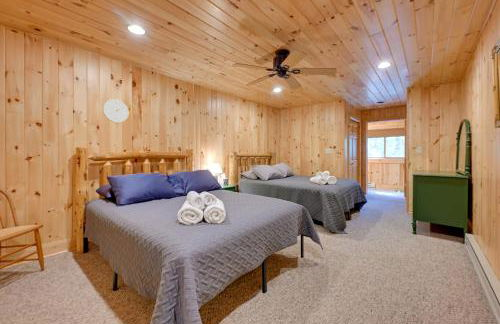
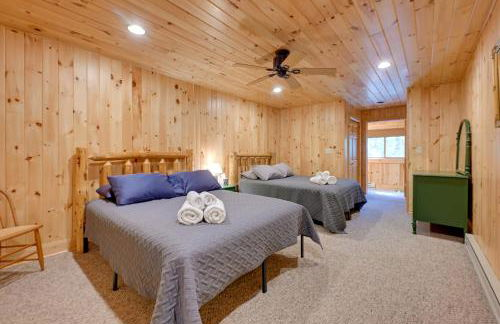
- wall clock [102,98,129,124]
